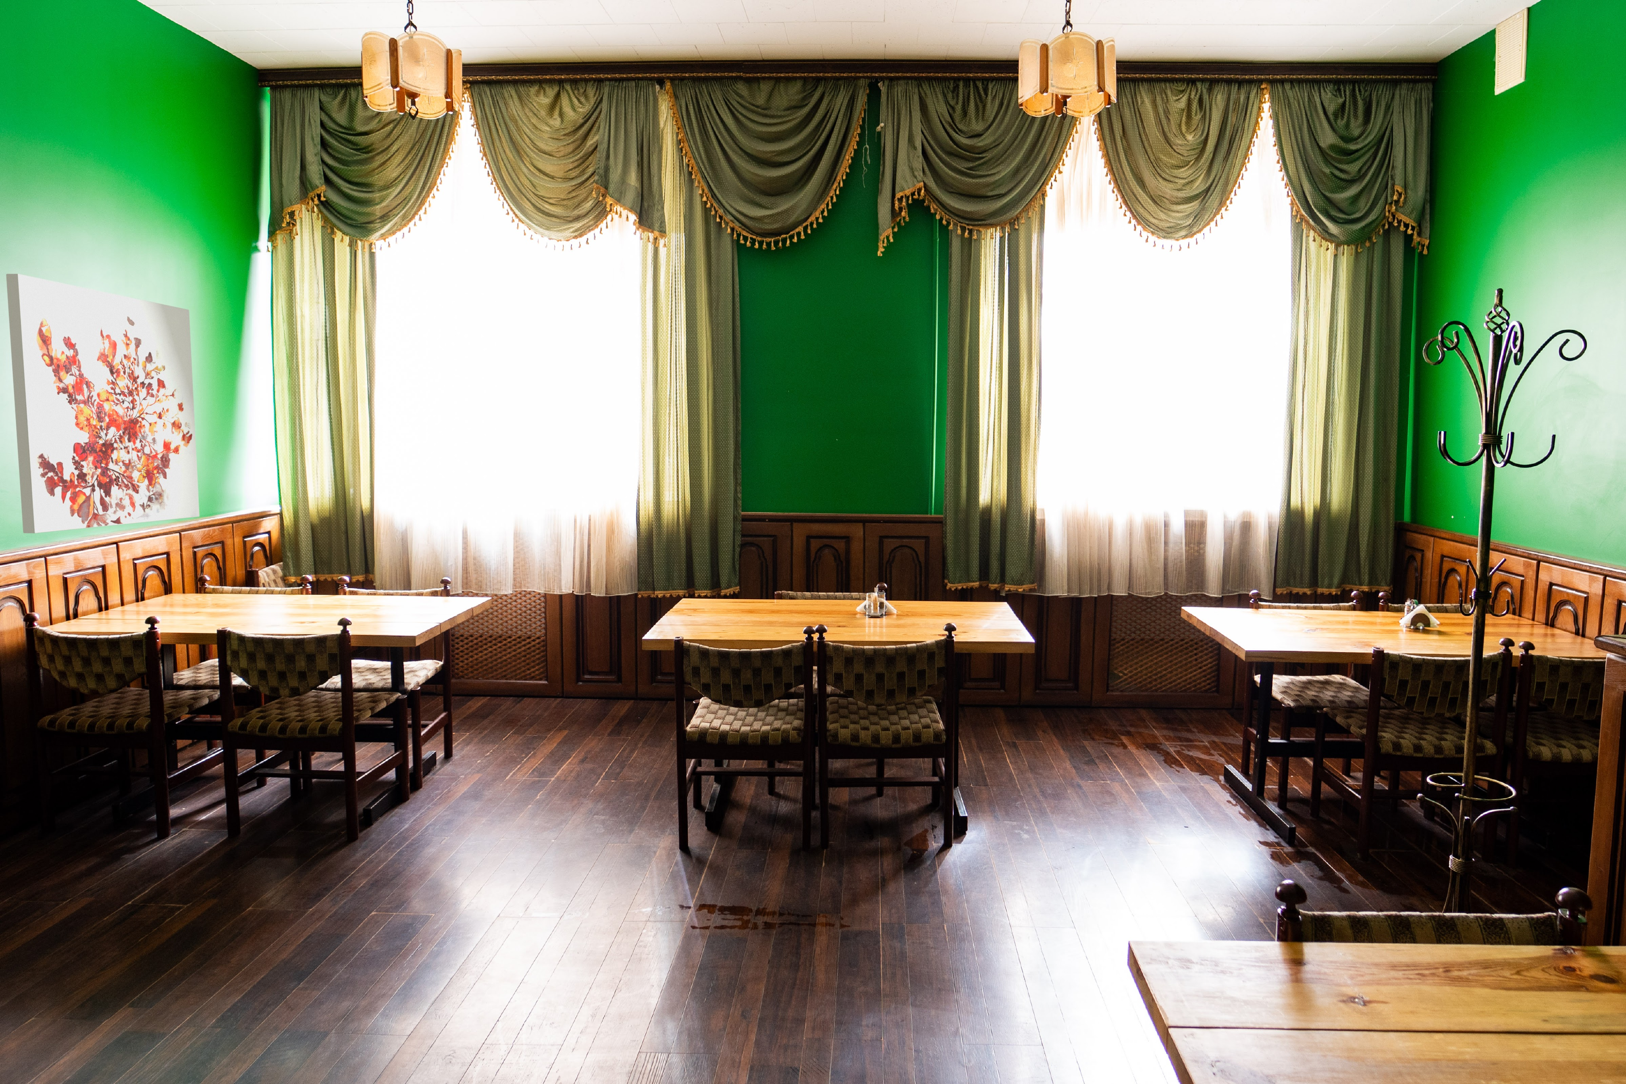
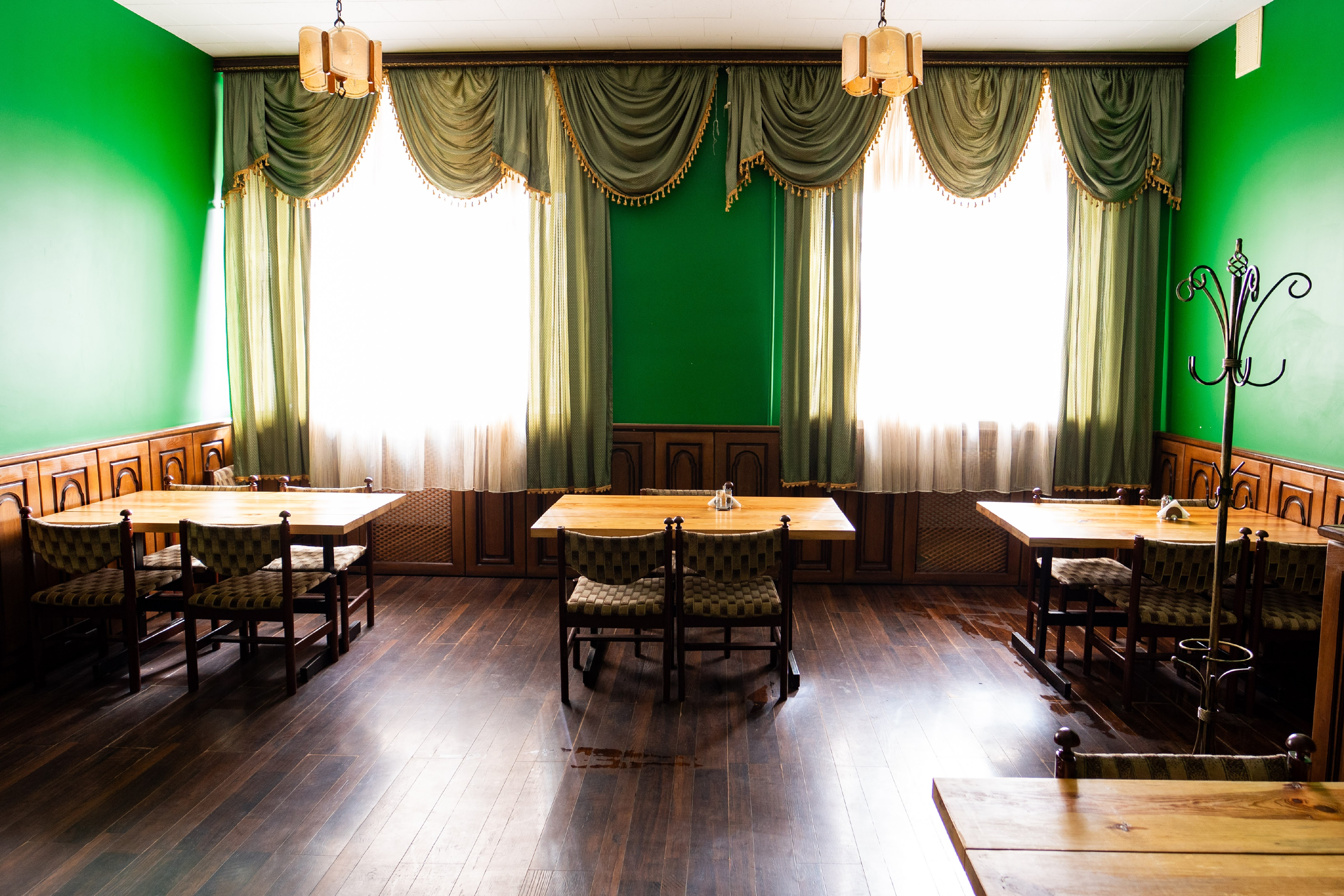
- wall art [6,273,200,534]
